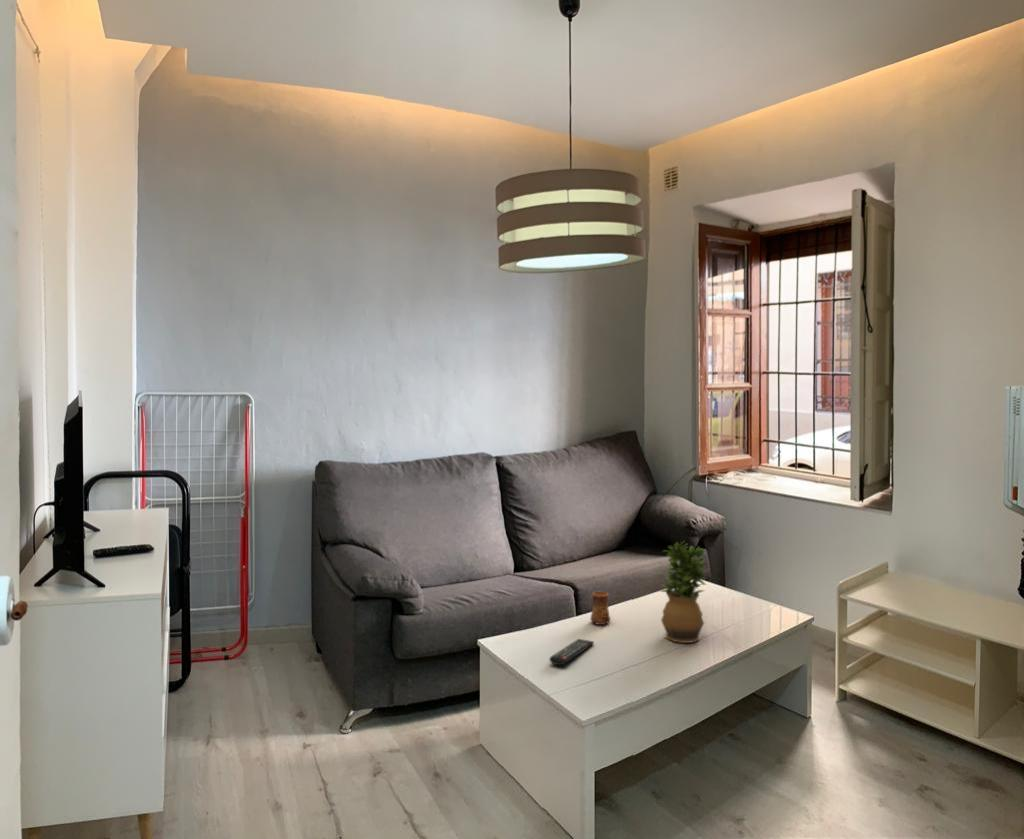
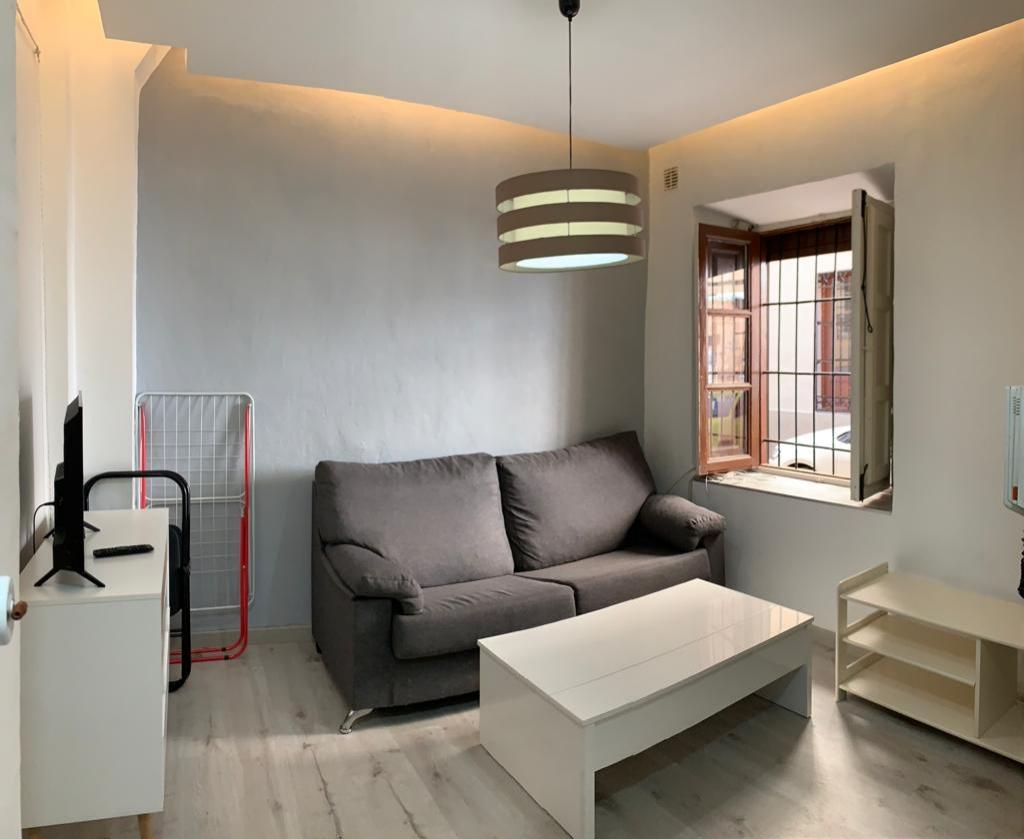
- potted plant [659,539,710,644]
- remote control [548,638,595,667]
- cup [590,591,611,626]
